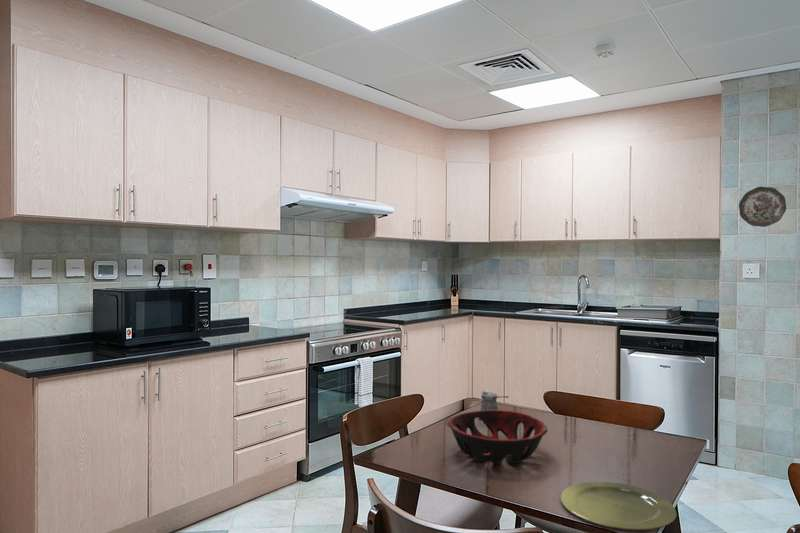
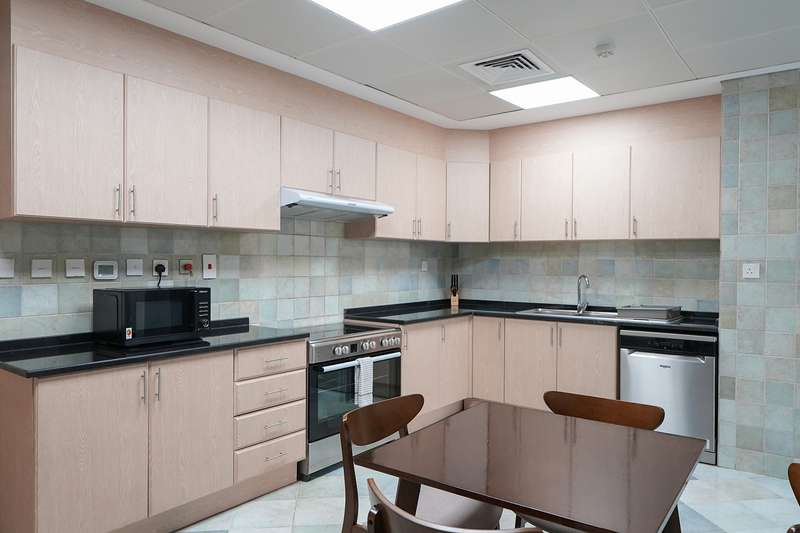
- plate [560,481,677,531]
- pepper shaker [478,390,510,420]
- decorative plate [738,186,787,228]
- decorative bowl [447,409,549,465]
